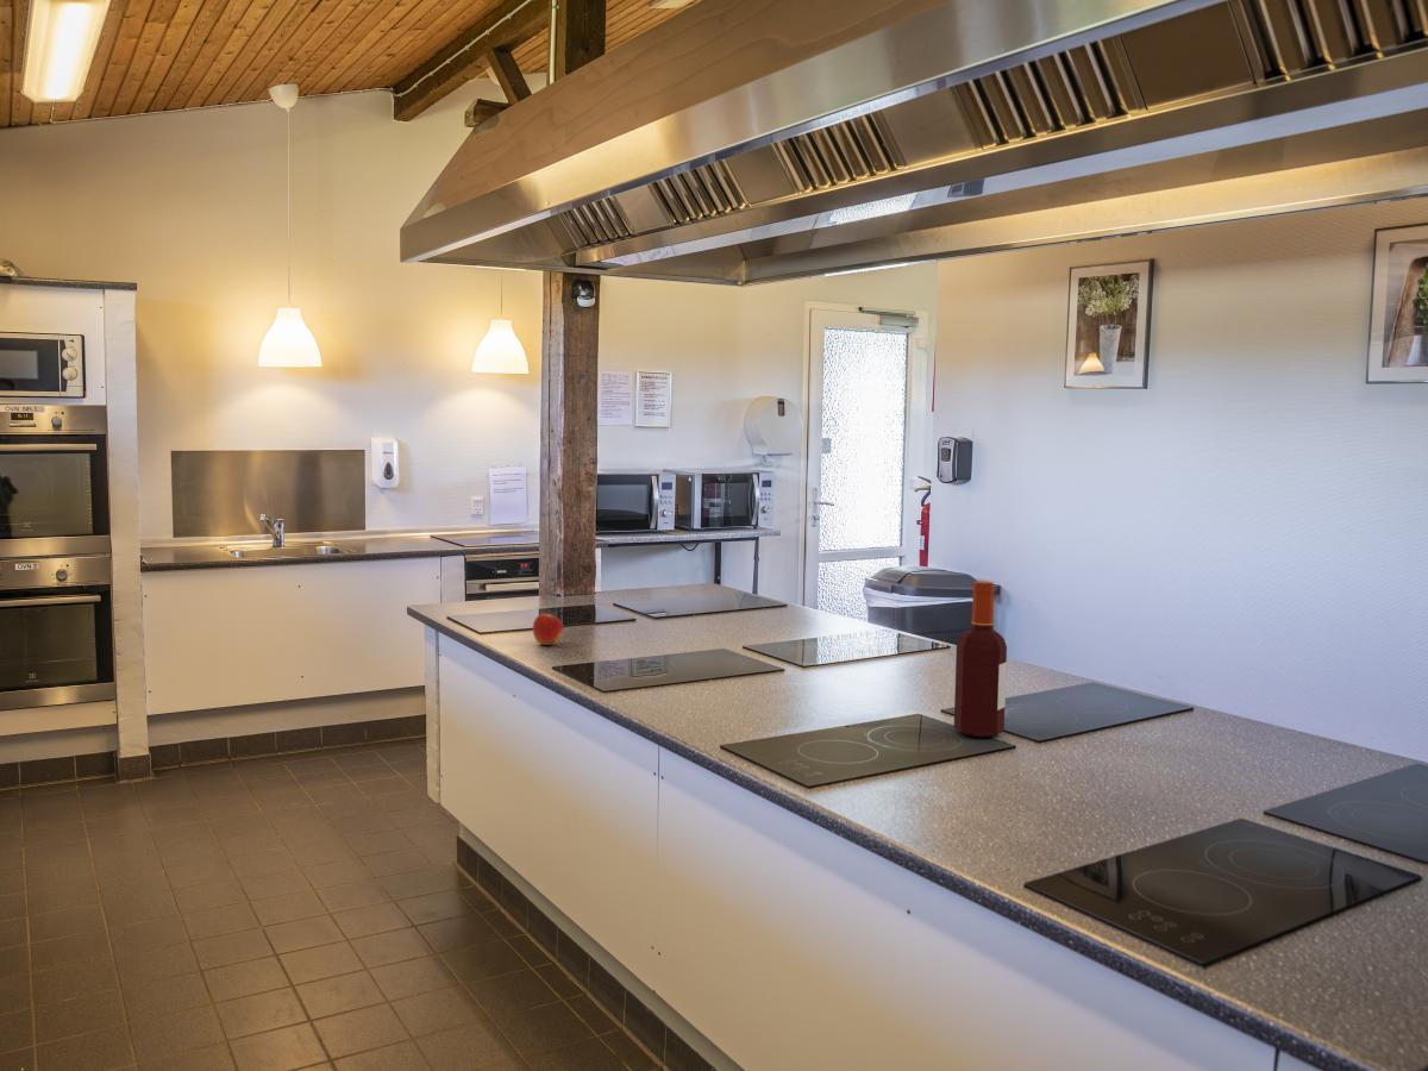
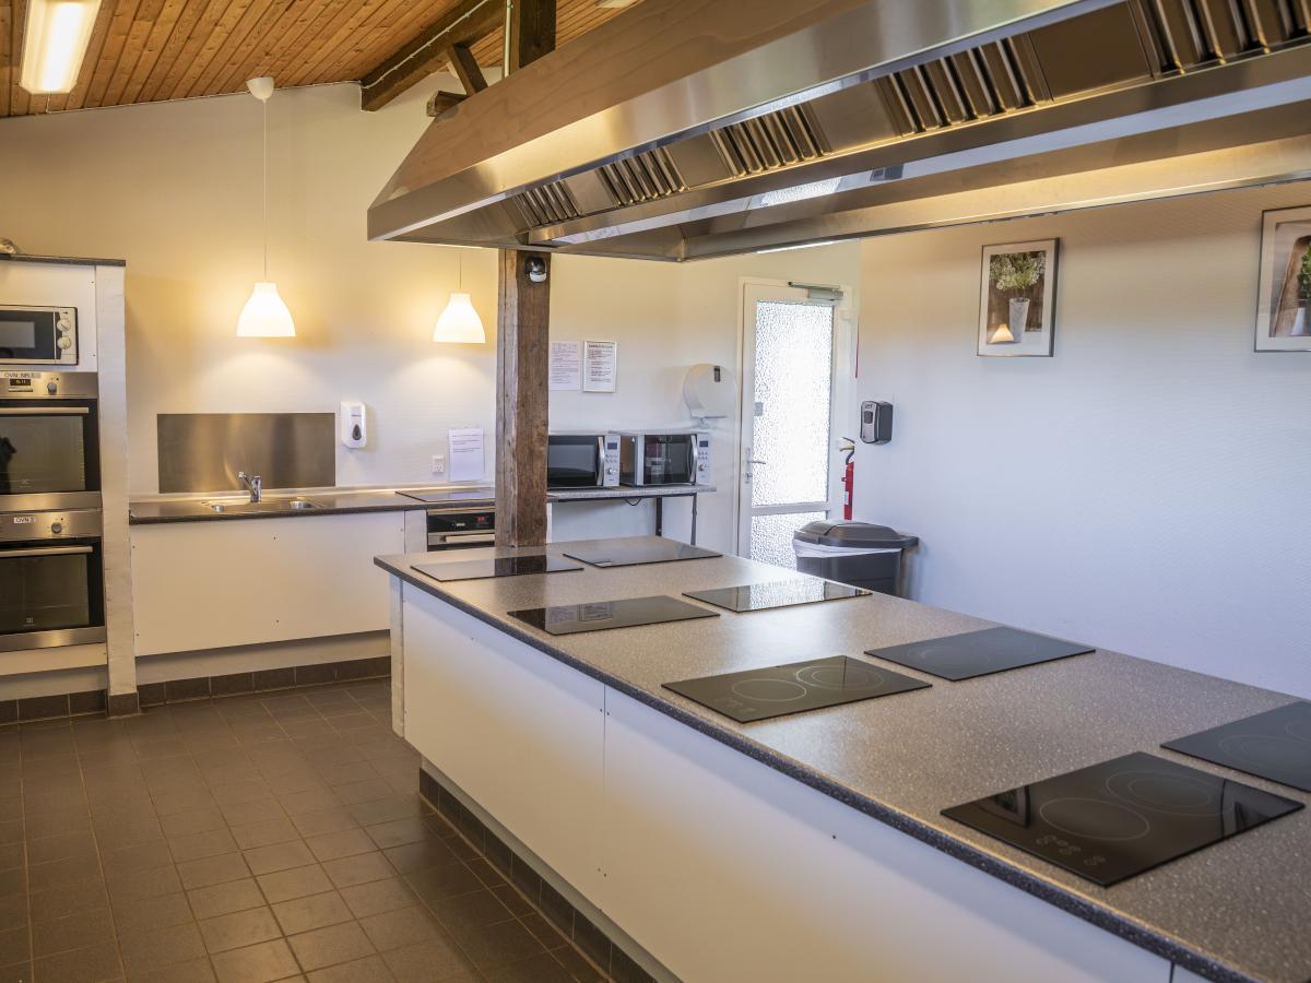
- apple [532,608,564,646]
- bottle [953,581,1008,738]
